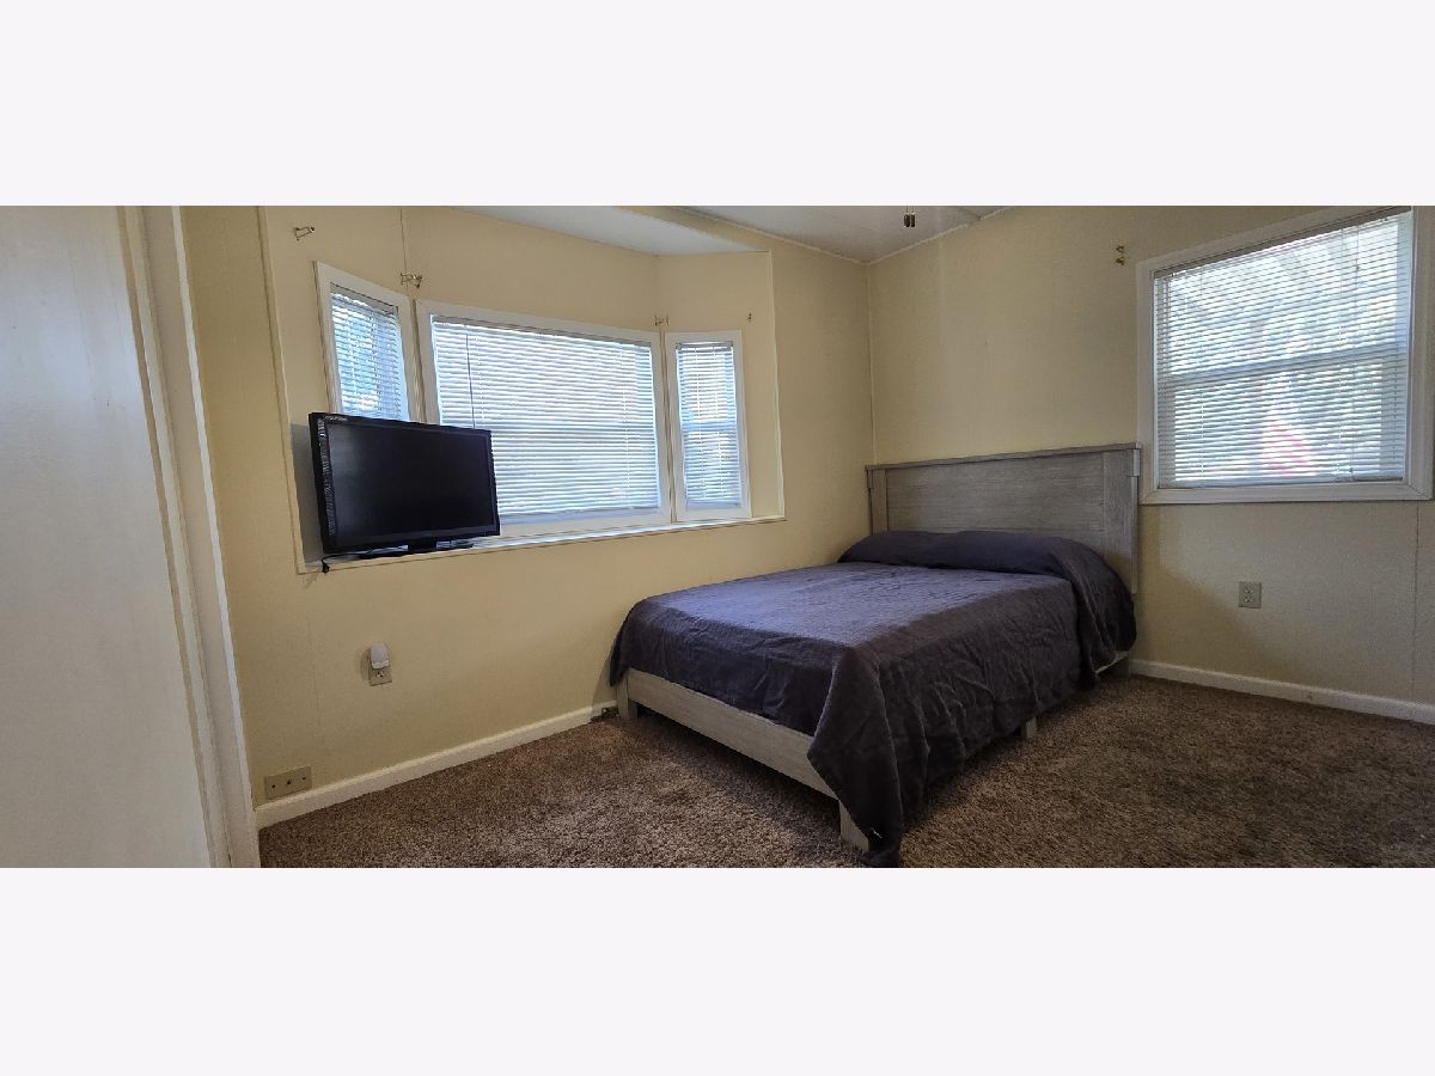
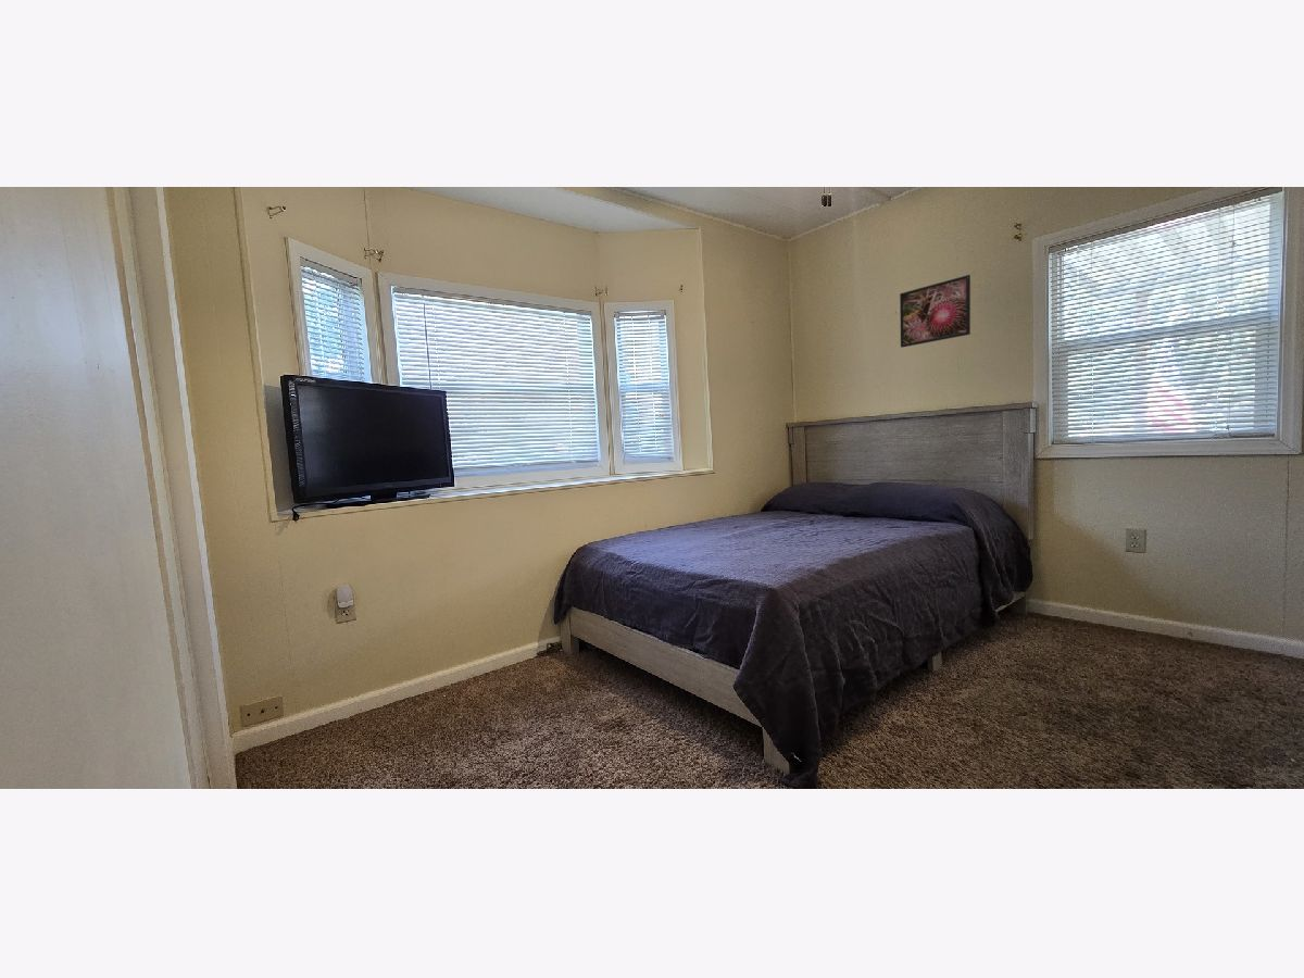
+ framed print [899,274,971,349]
